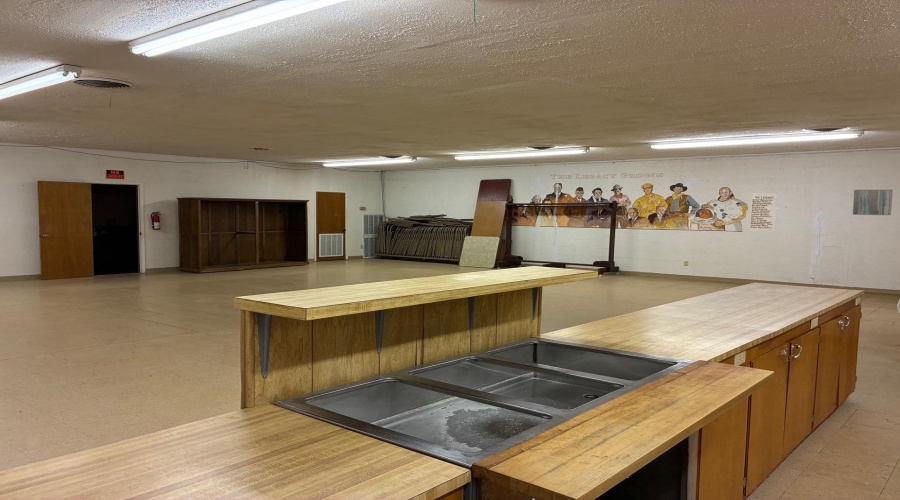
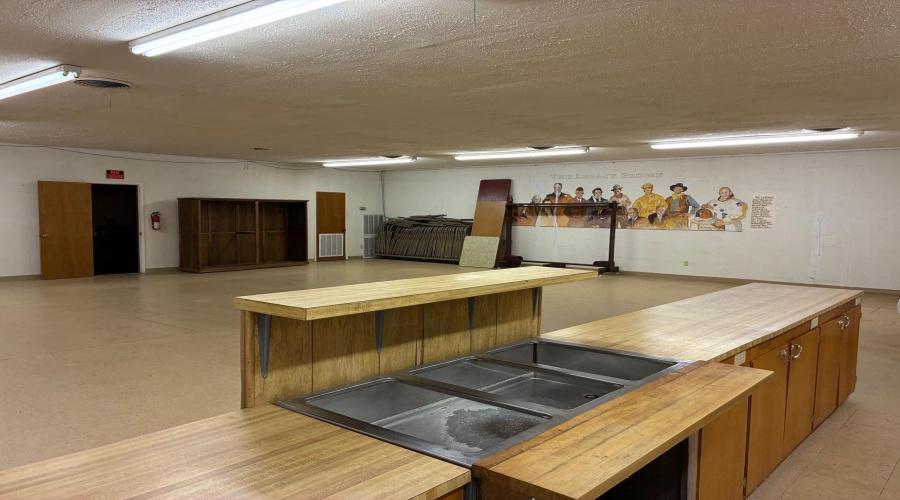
- wall art [852,189,894,216]
